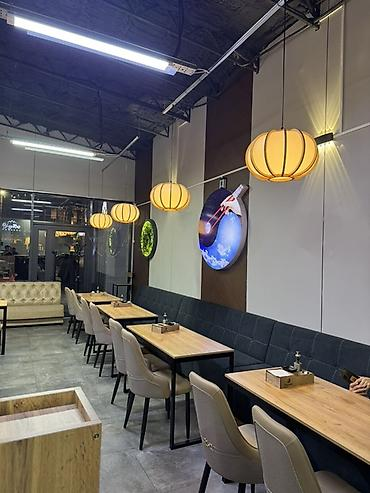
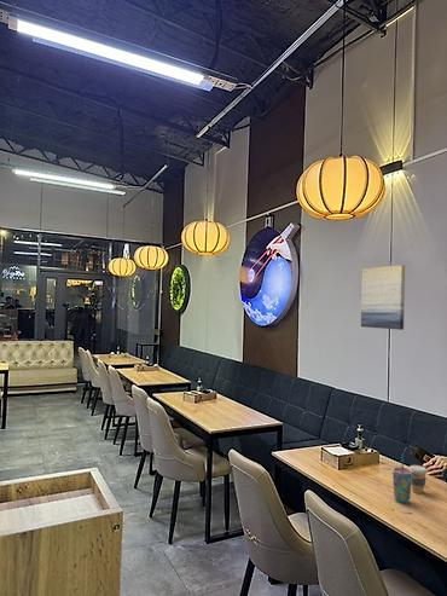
+ cup [391,455,412,504]
+ coffee cup [407,464,429,494]
+ wall art [360,264,406,331]
